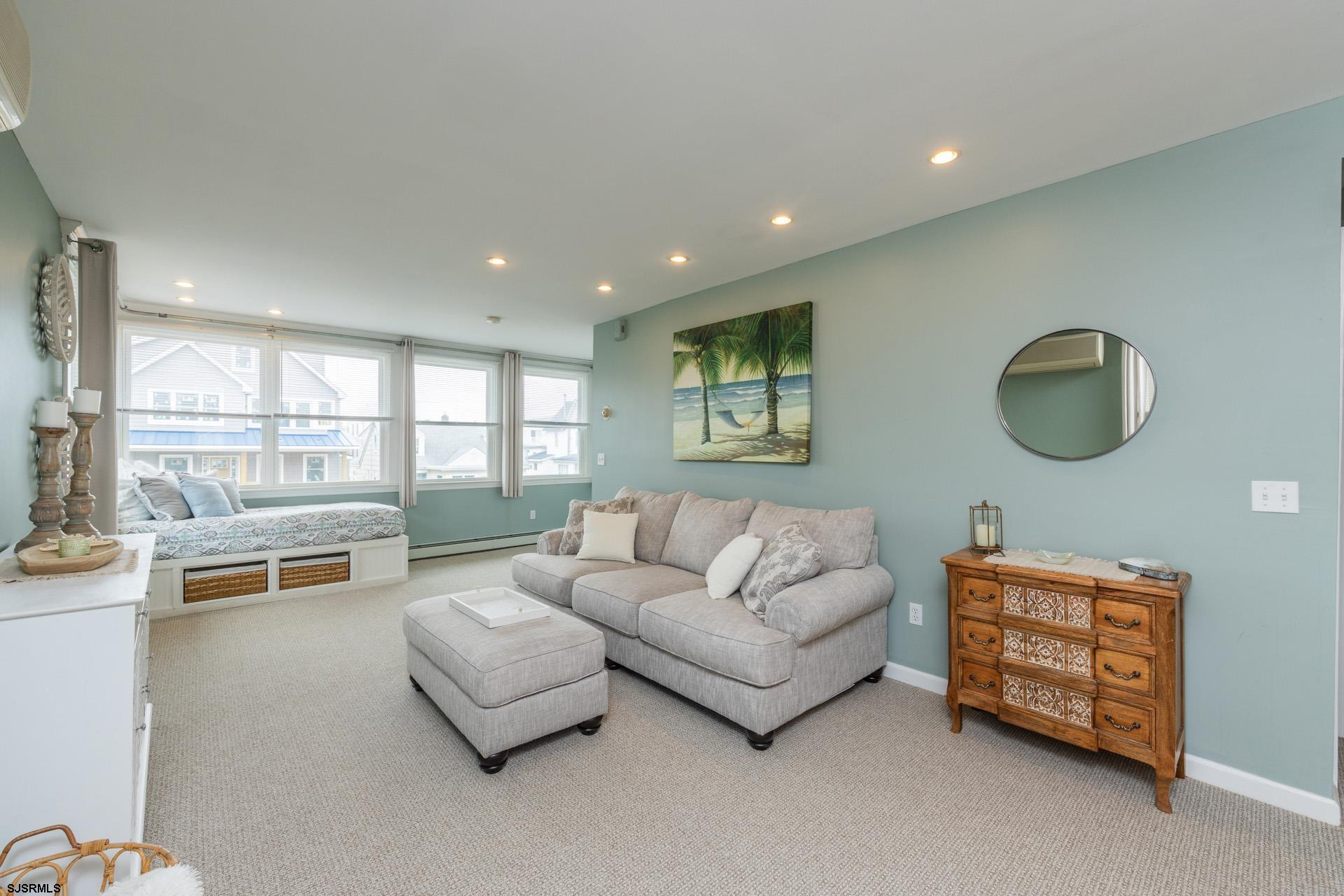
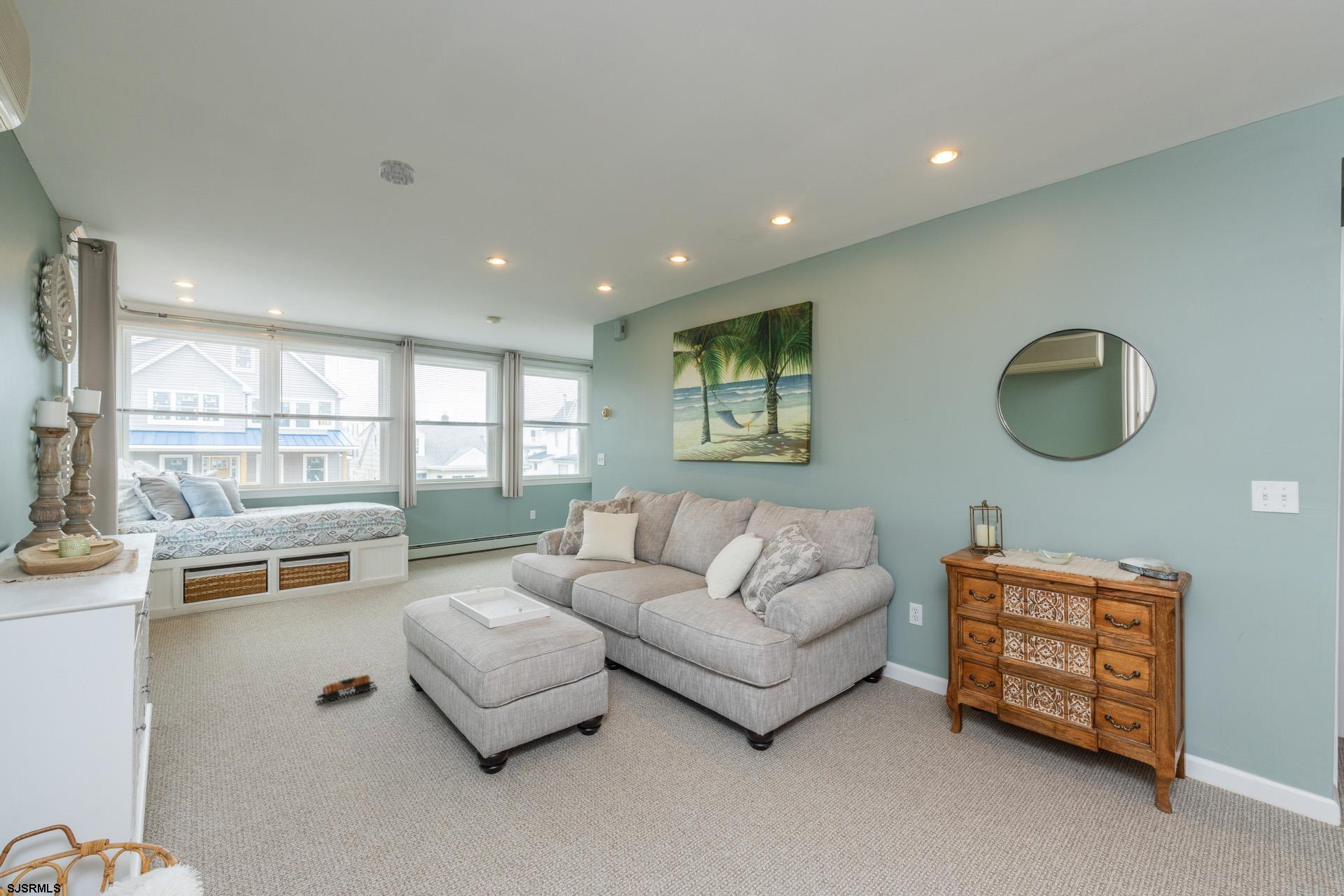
+ smoke detector [379,158,415,186]
+ toy train [314,674,379,706]
